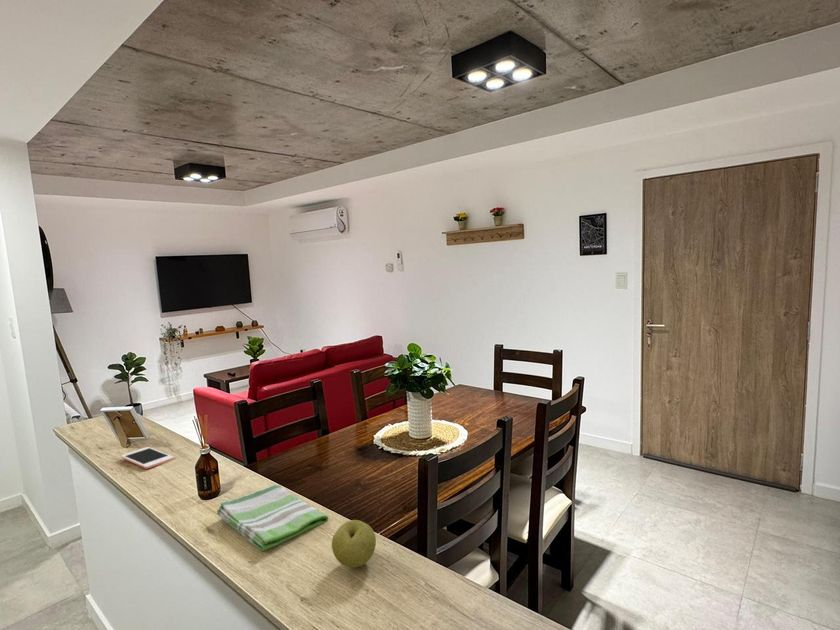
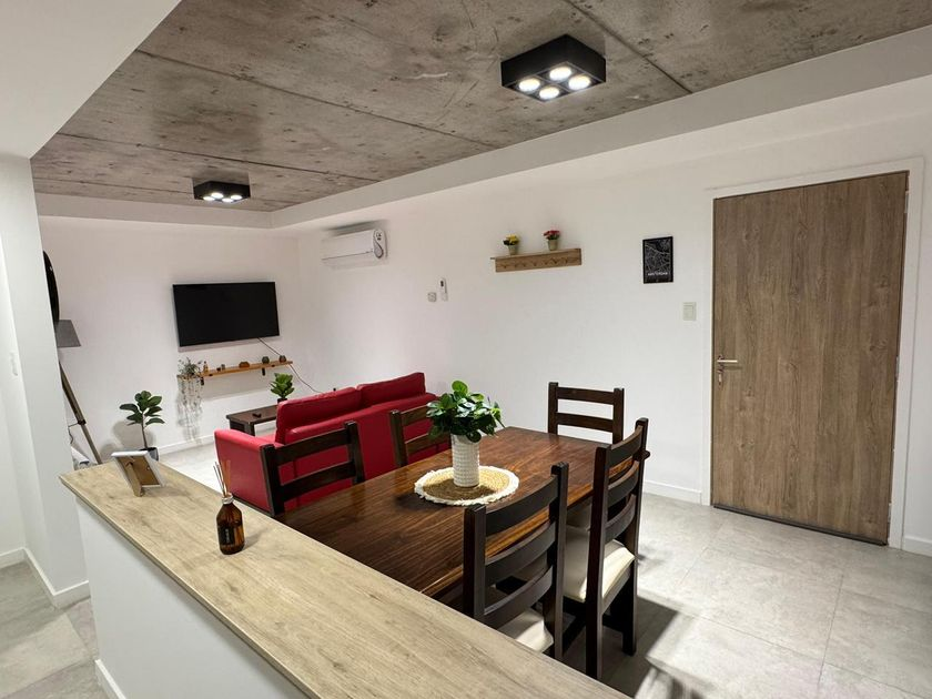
- dish towel [216,484,329,552]
- cell phone [120,446,175,470]
- apple [331,519,377,568]
